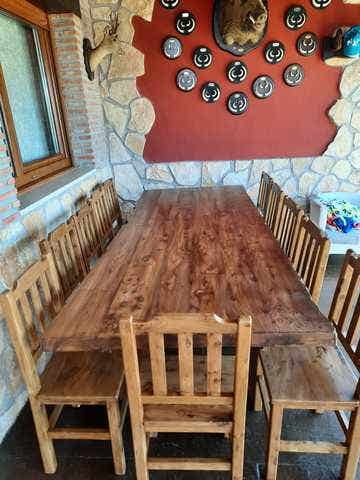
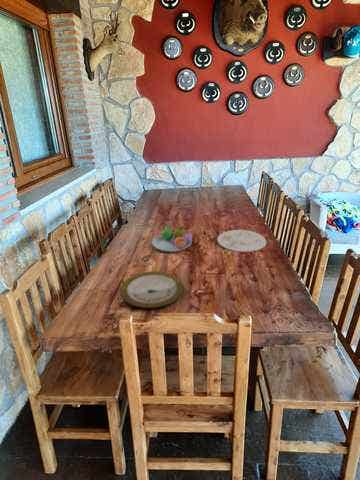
+ plate [119,270,185,309]
+ fruit bowl [151,224,193,253]
+ plate [216,229,267,253]
